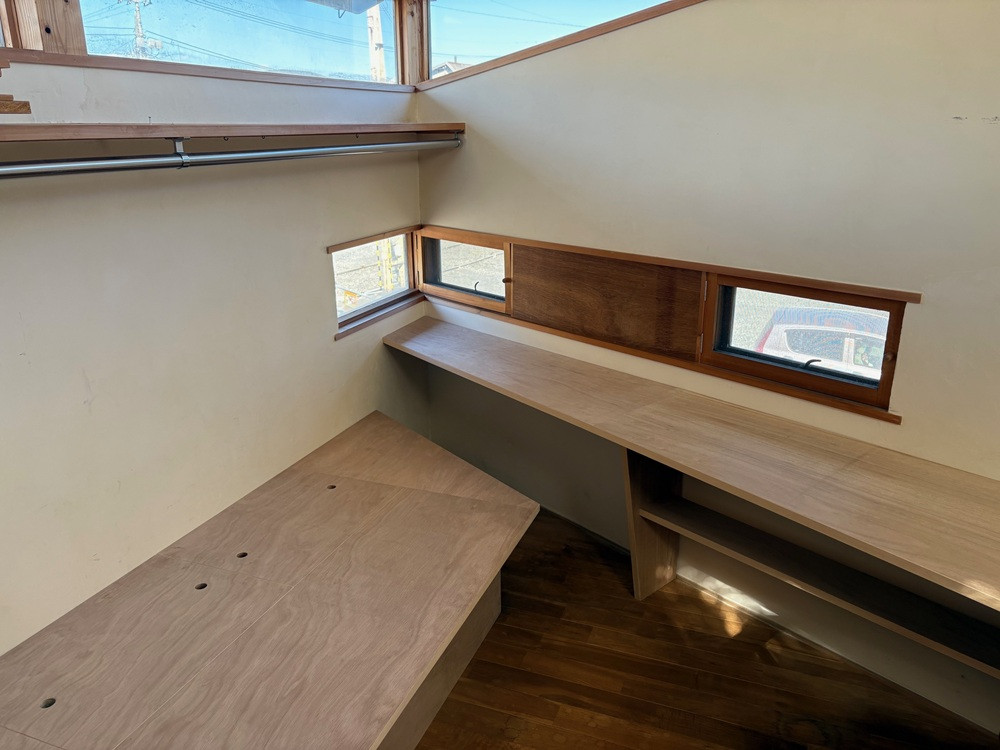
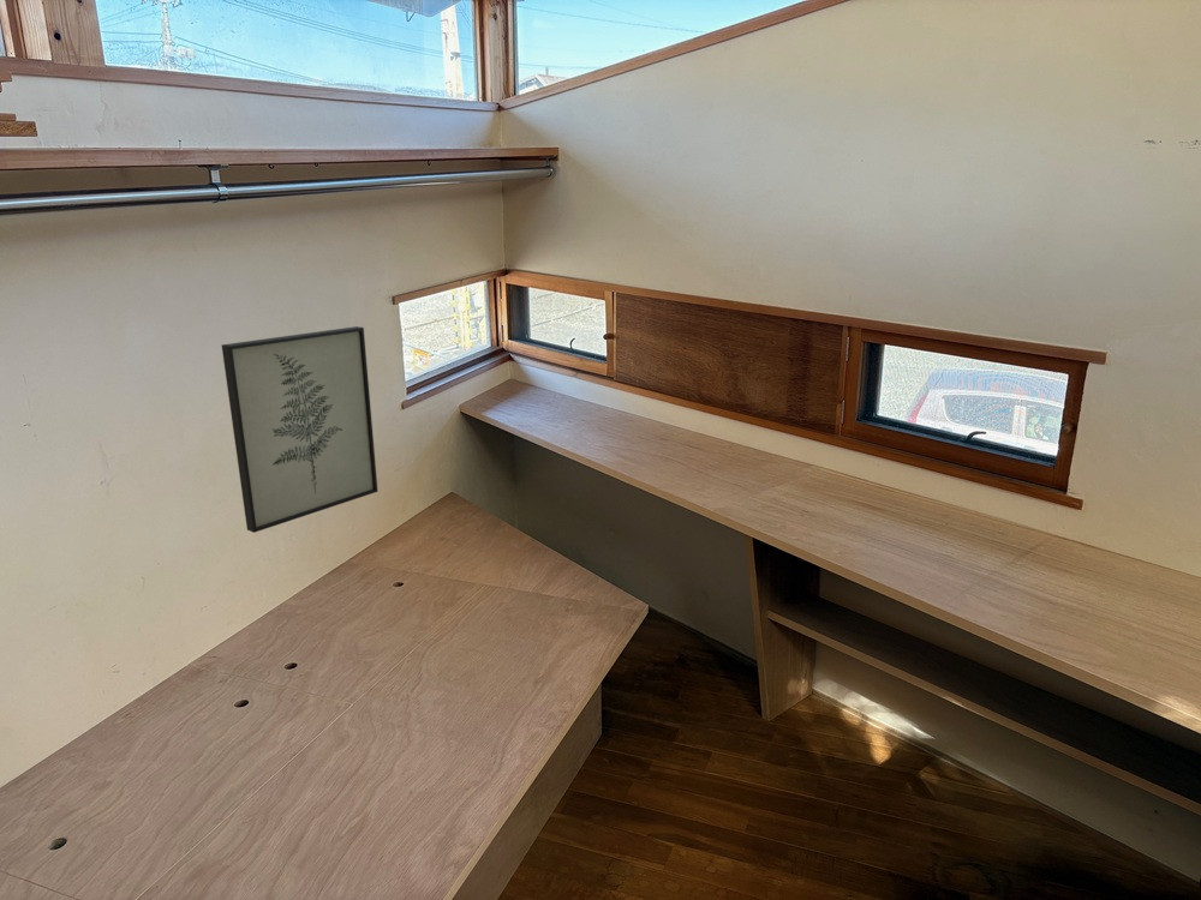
+ wall art [221,325,378,534]
